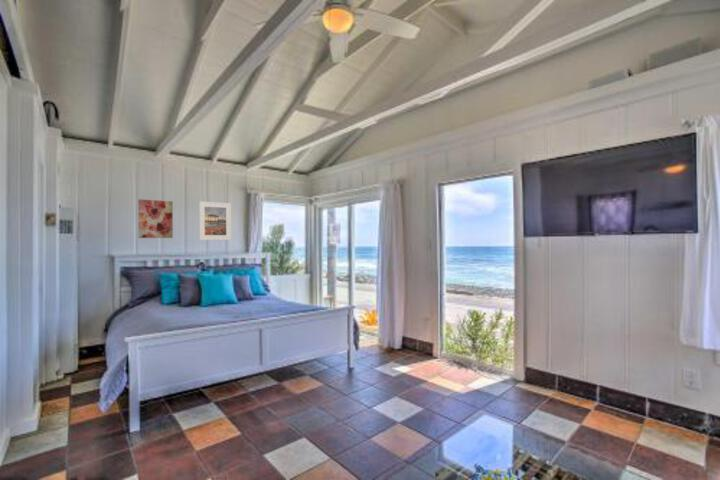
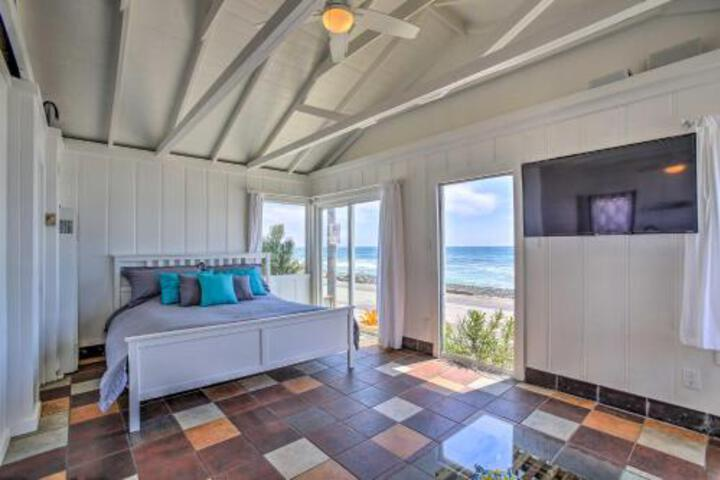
- wall art [137,198,174,239]
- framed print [198,200,232,241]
